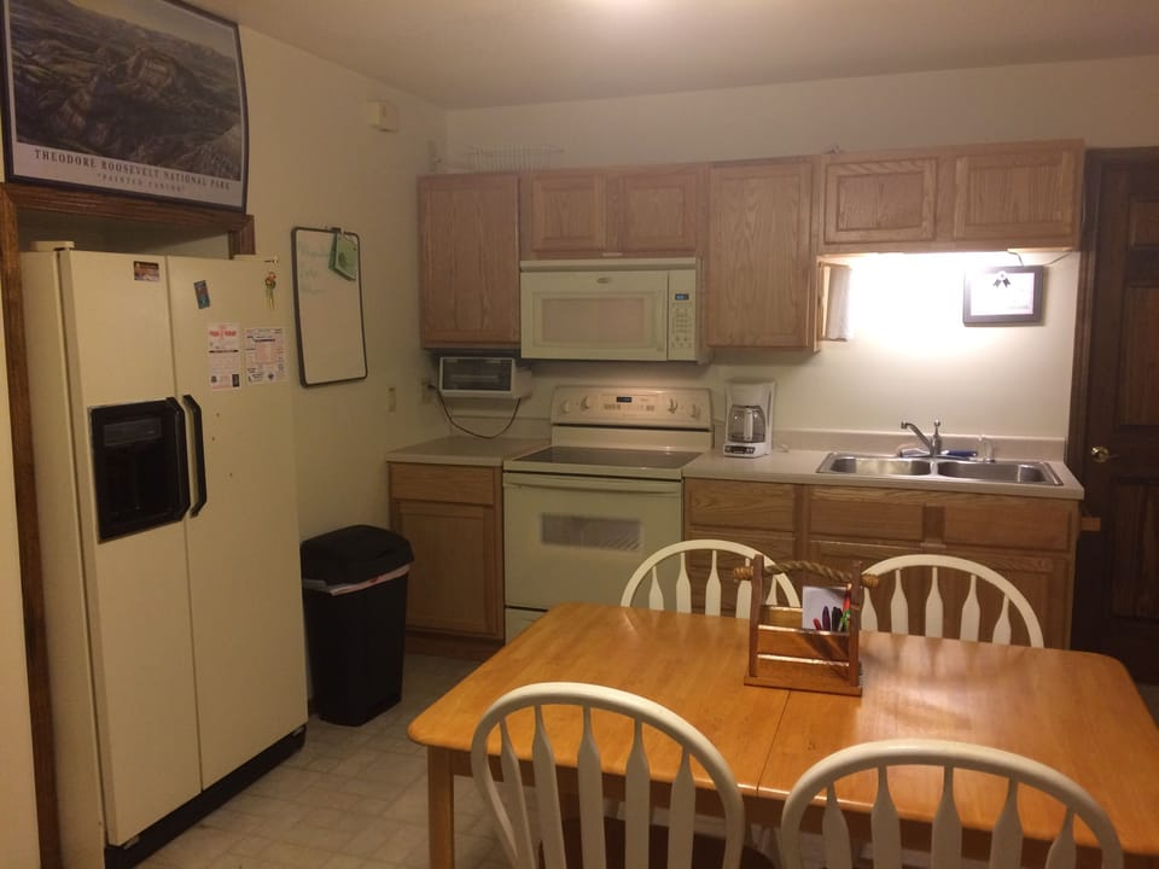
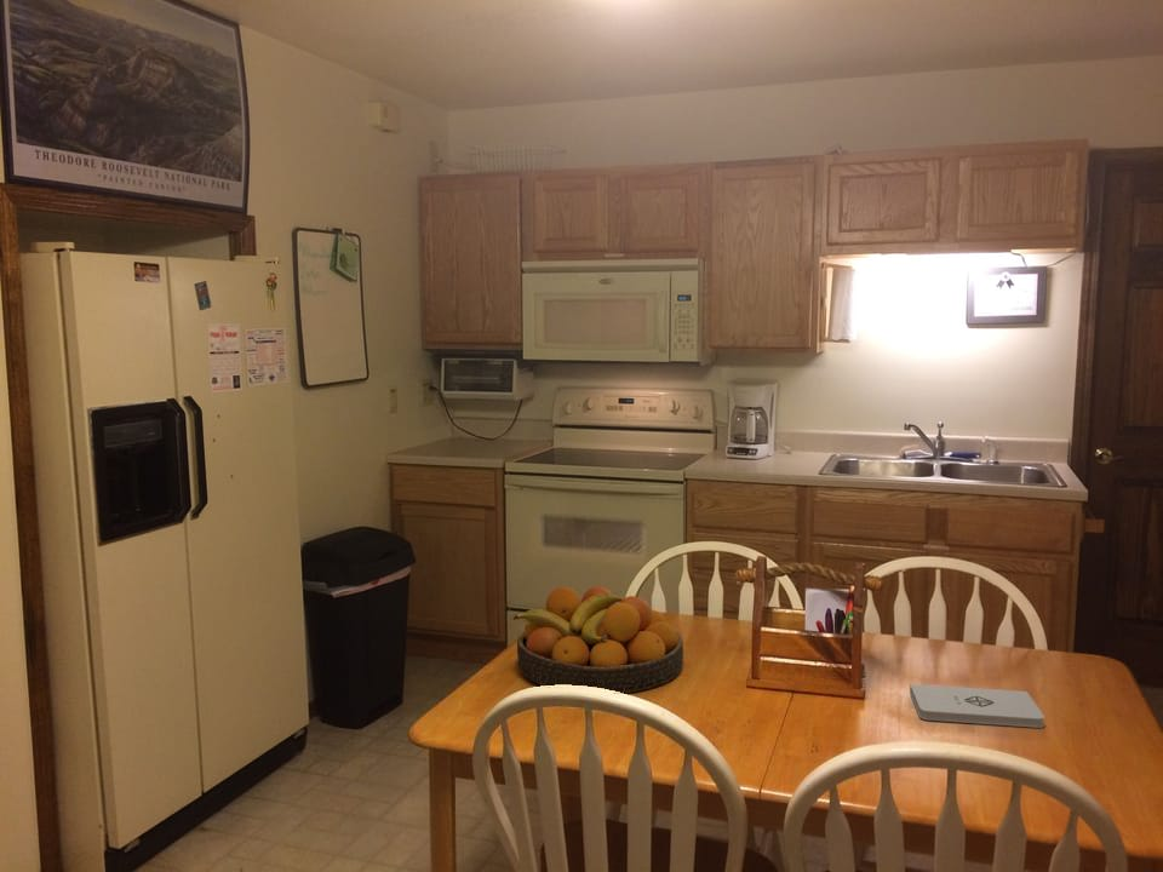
+ fruit bowl [511,585,684,694]
+ notepad [909,683,1045,729]
